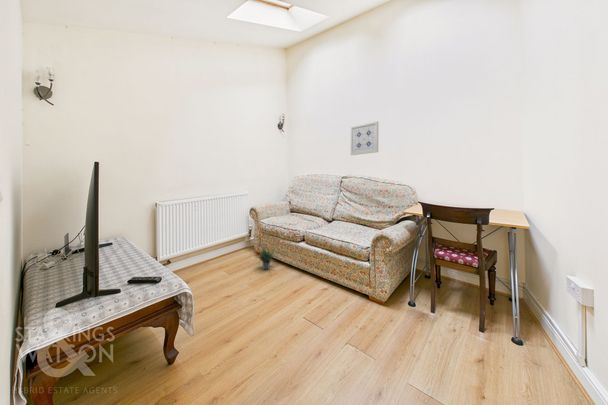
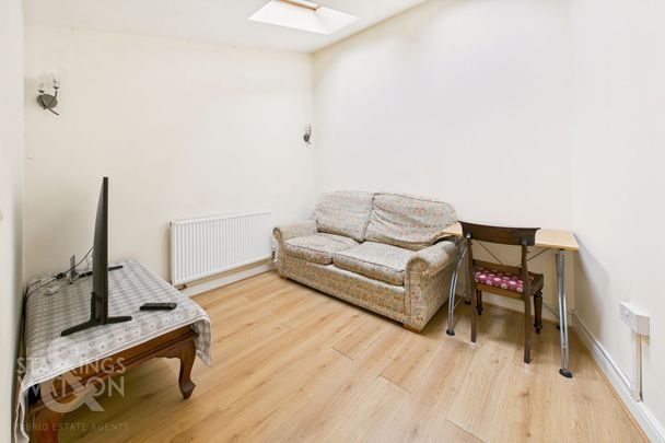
- potted plant [254,242,278,270]
- wall art [350,120,379,156]
